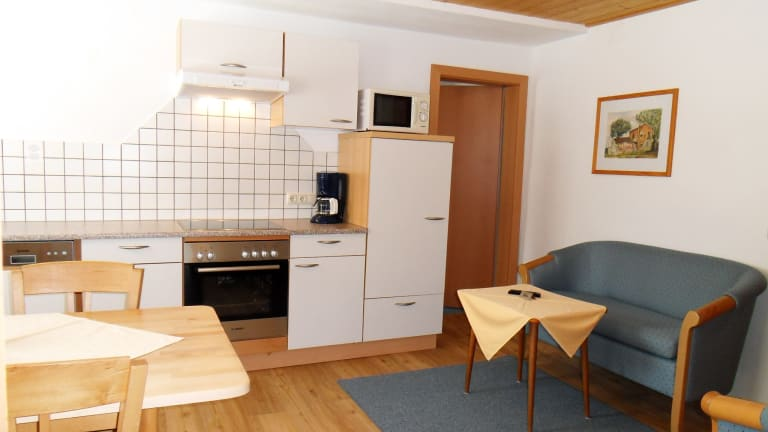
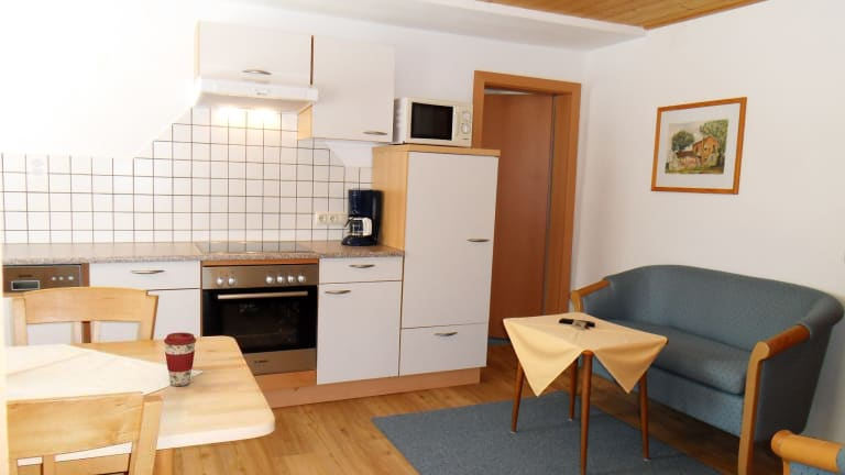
+ coffee cup [163,332,197,387]
